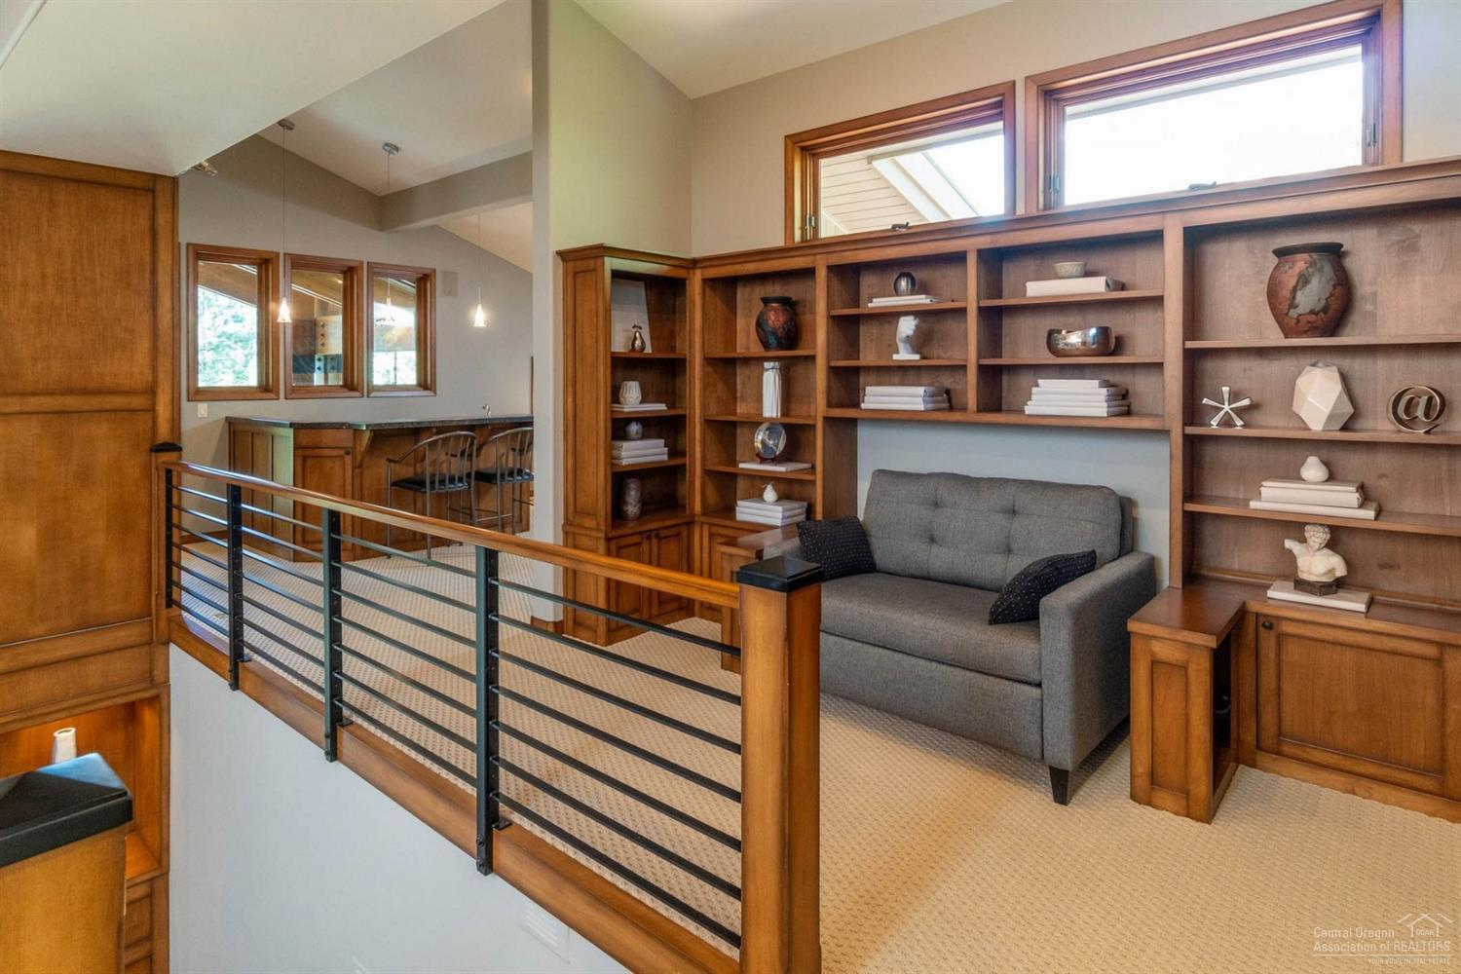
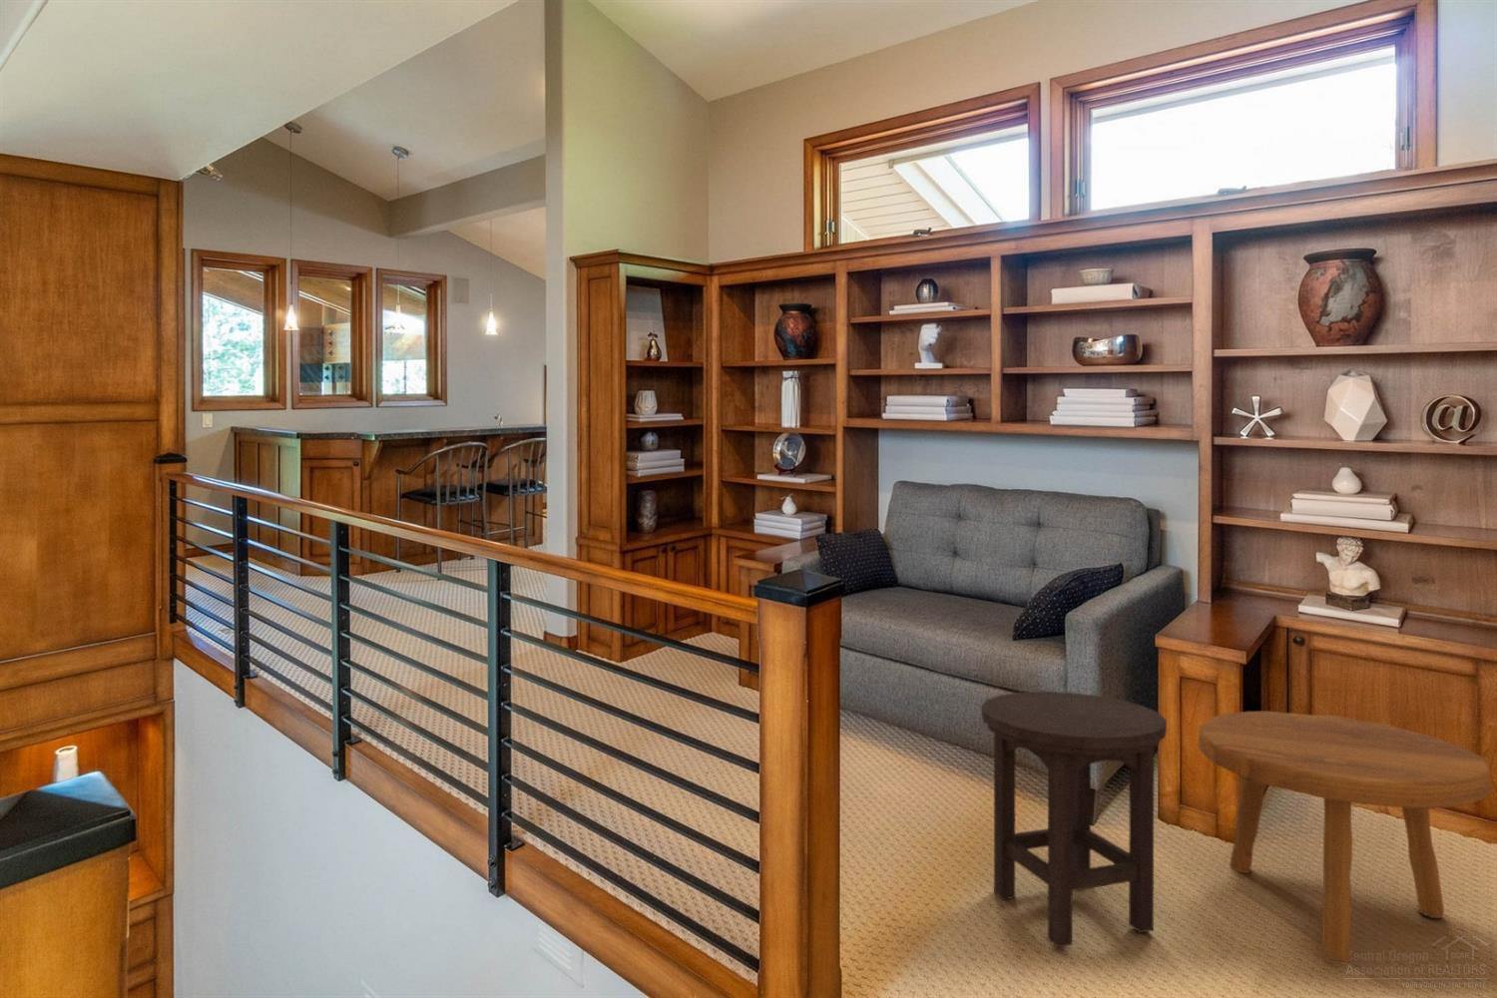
+ footstool [1197,711,1493,963]
+ stool [980,691,1167,948]
